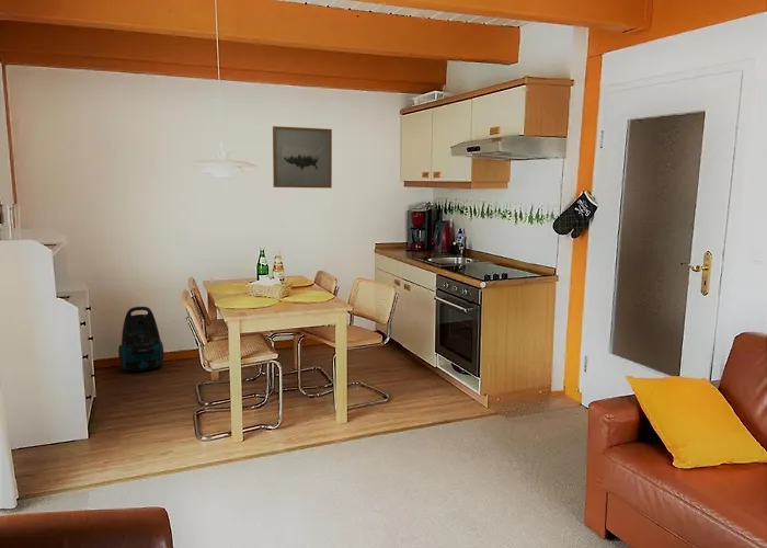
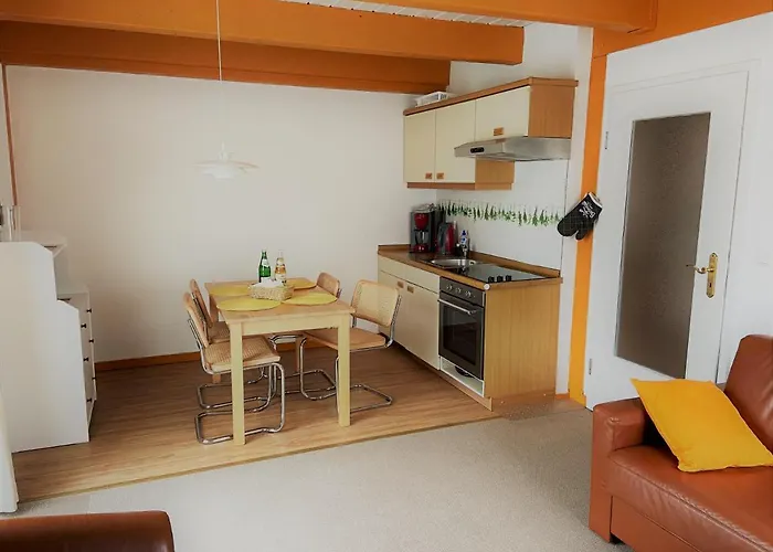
- wall art [272,125,333,190]
- vacuum cleaner [117,306,164,373]
